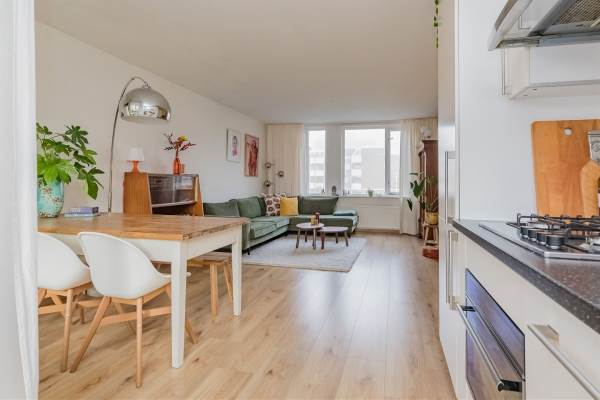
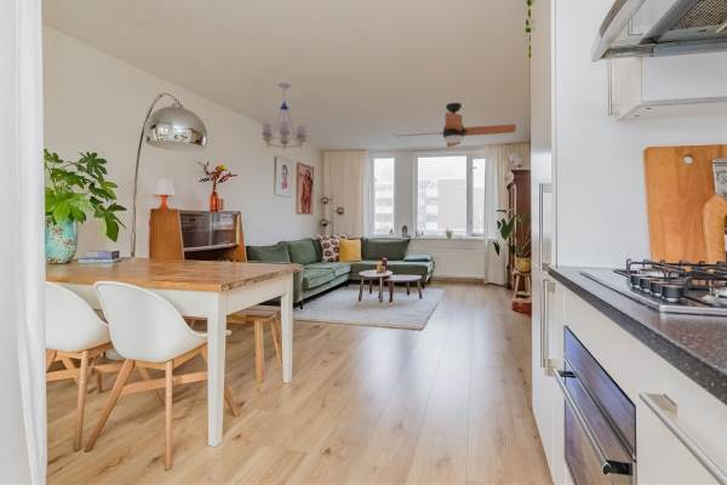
+ electric fan [395,102,517,149]
+ chandelier [261,81,308,152]
